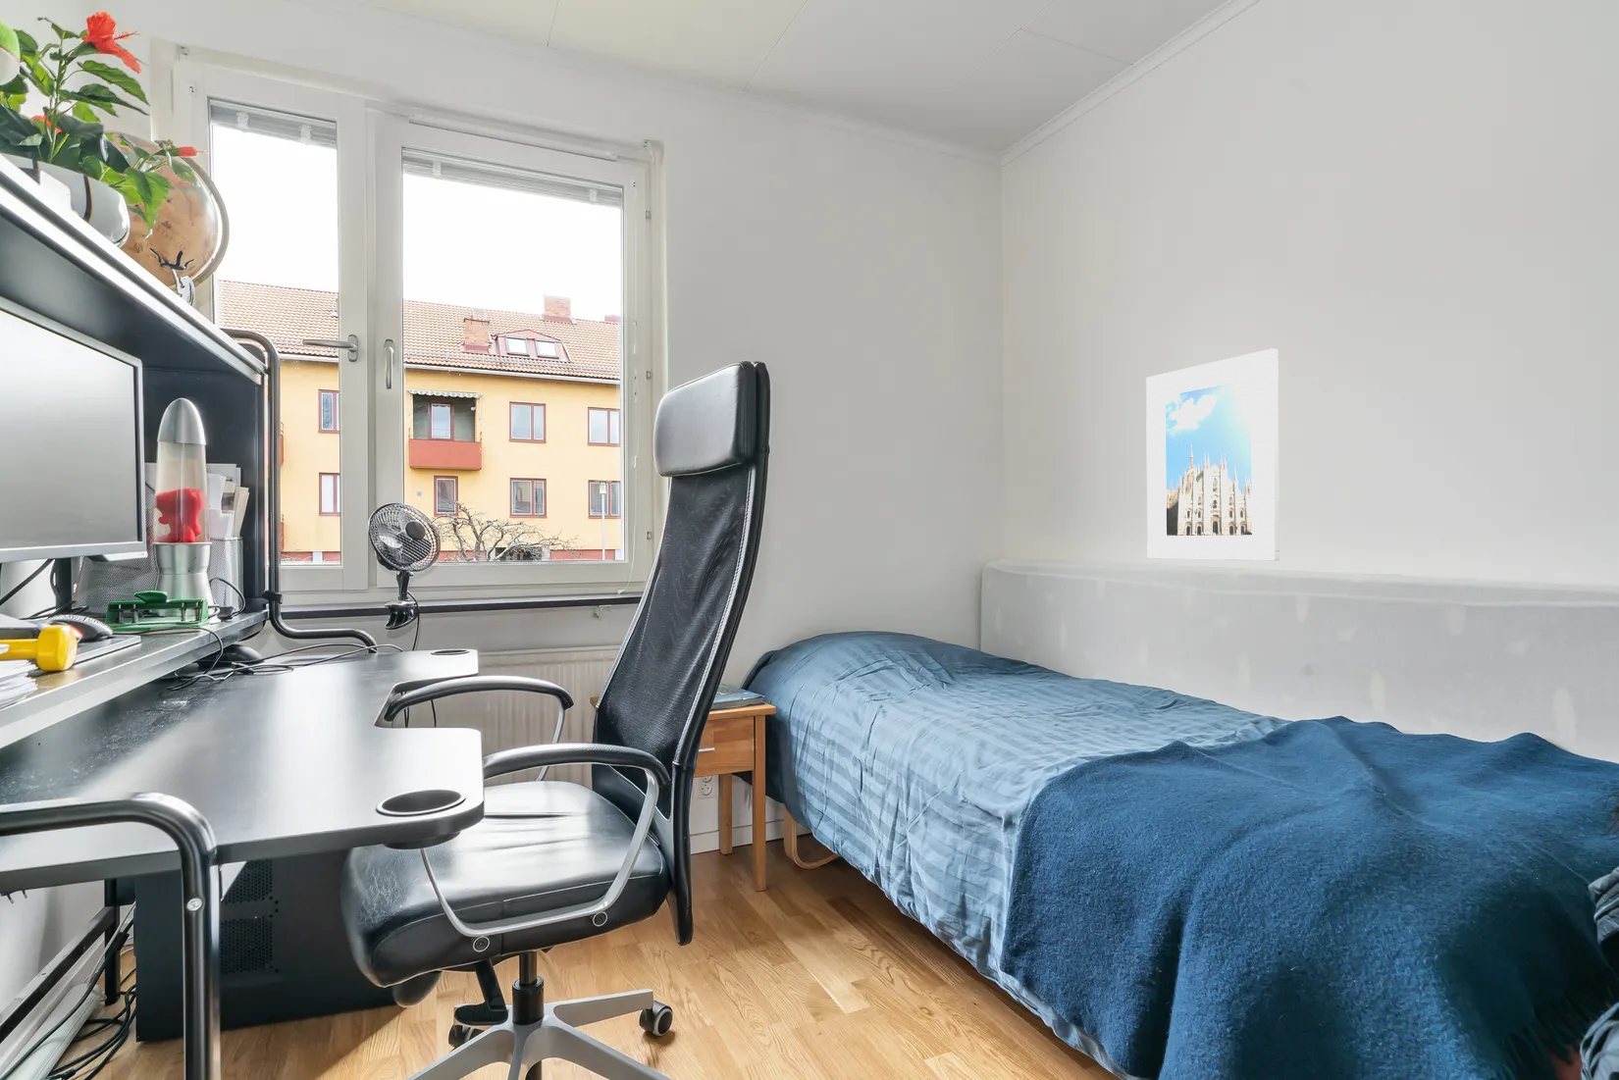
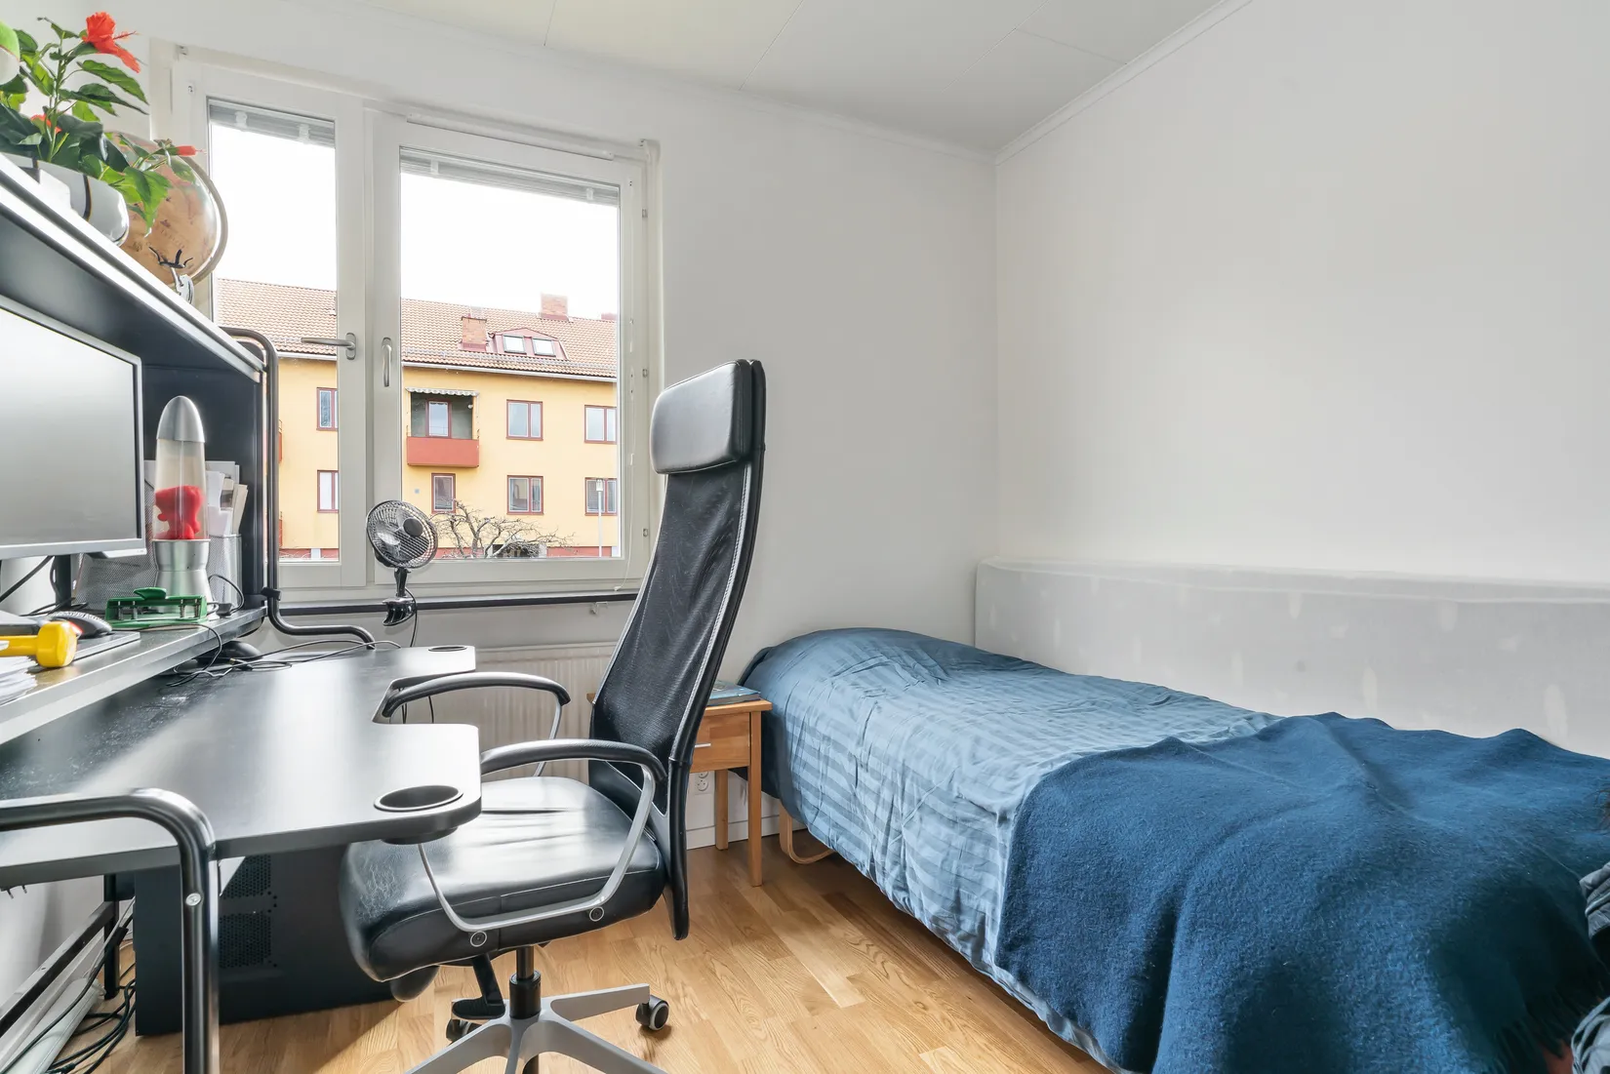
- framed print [1145,347,1280,560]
